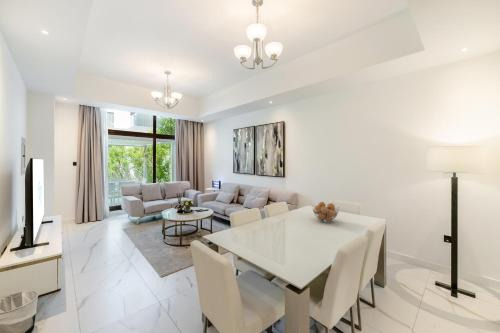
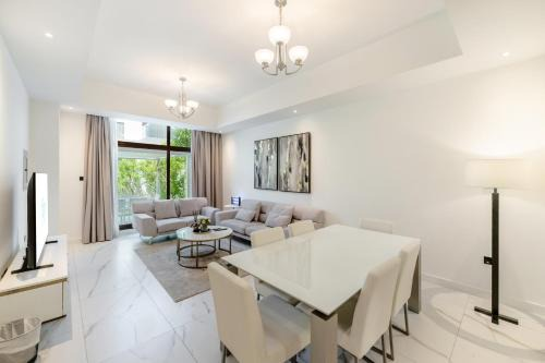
- fruit basket [311,201,340,224]
